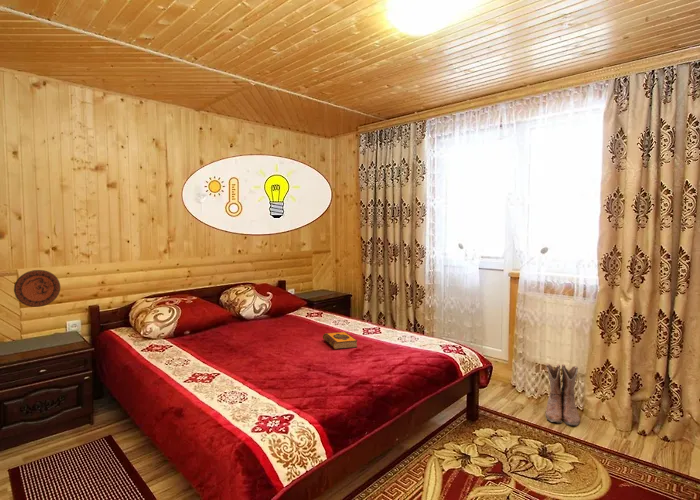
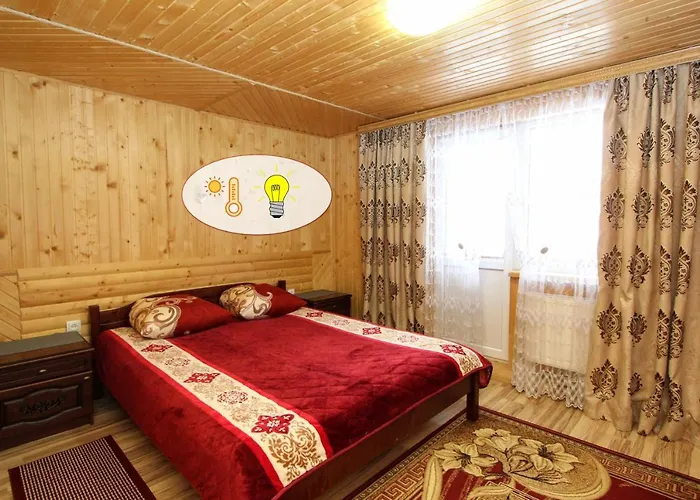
- decorative plate [13,269,61,308]
- boots [545,362,581,427]
- hardback book [322,331,358,350]
